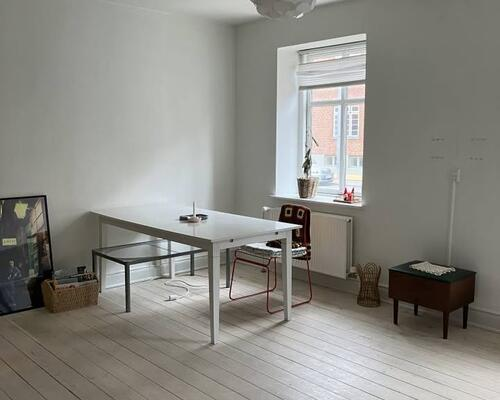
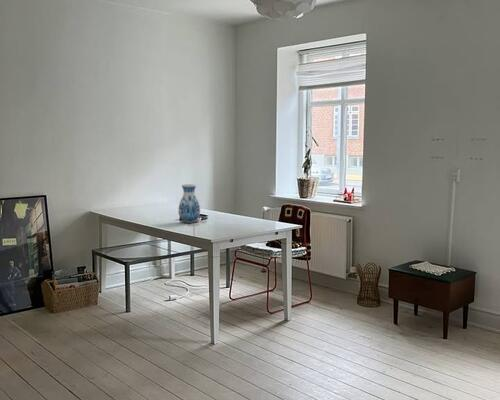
+ vase [178,183,201,224]
